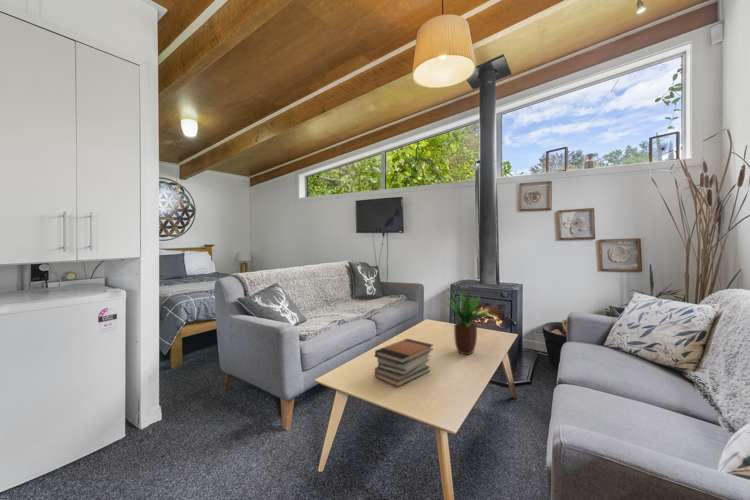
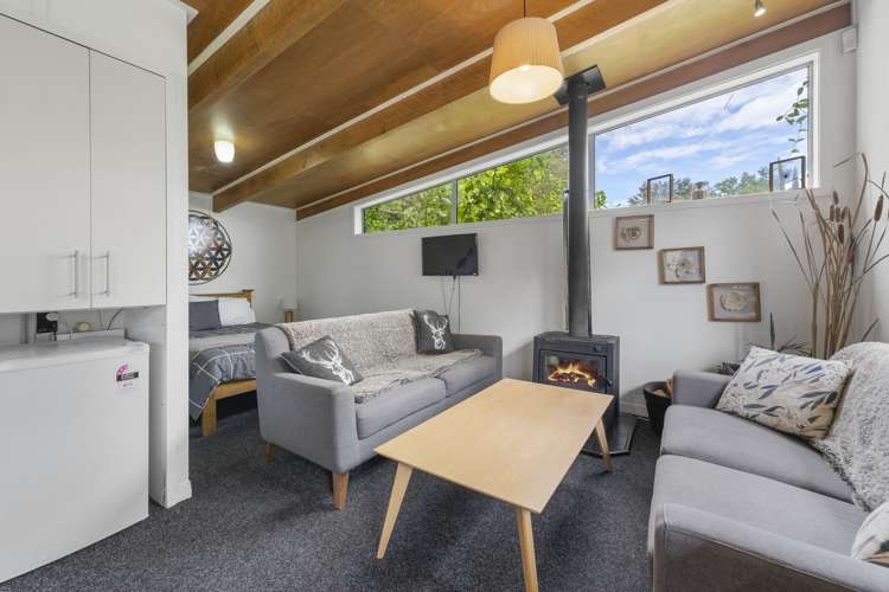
- potted plant [444,288,500,356]
- book stack [373,338,434,388]
